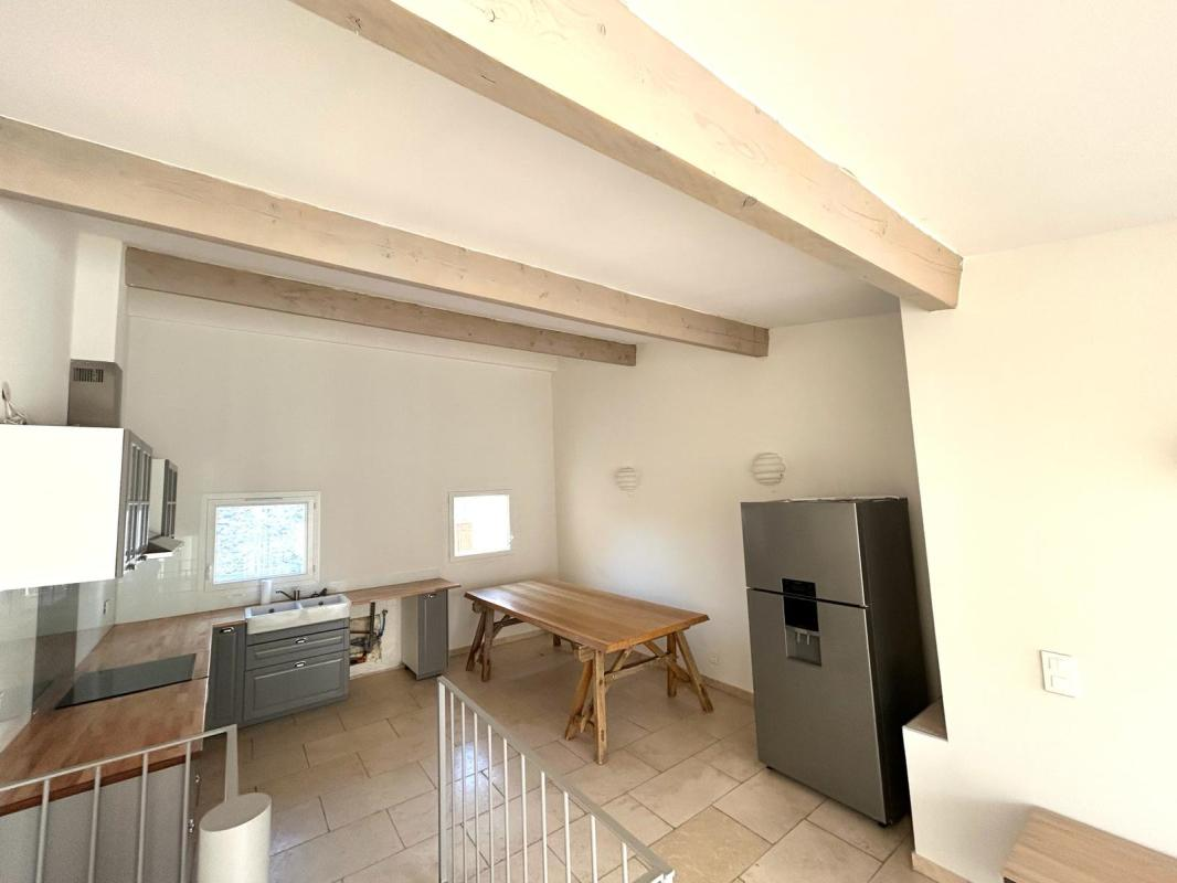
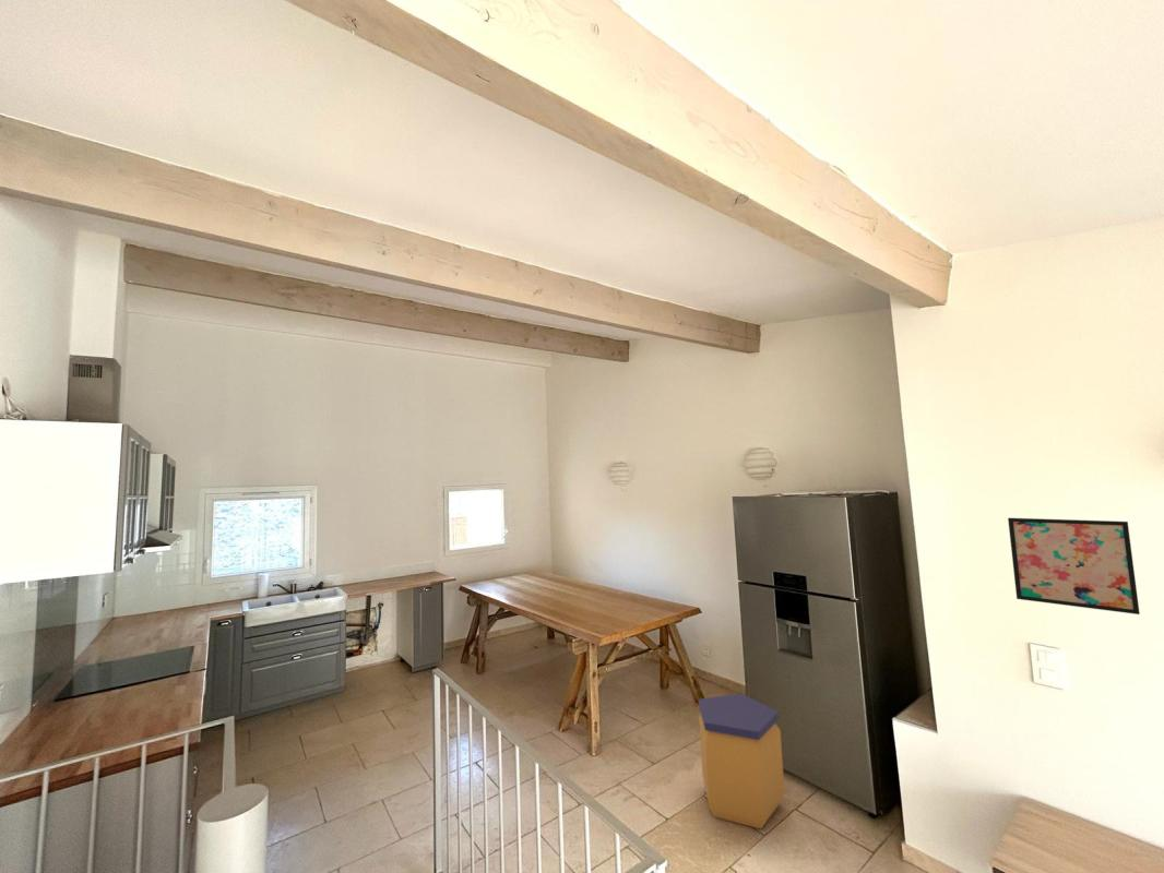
+ trash can [698,692,785,830]
+ wall art [1007,517,1141,615]
